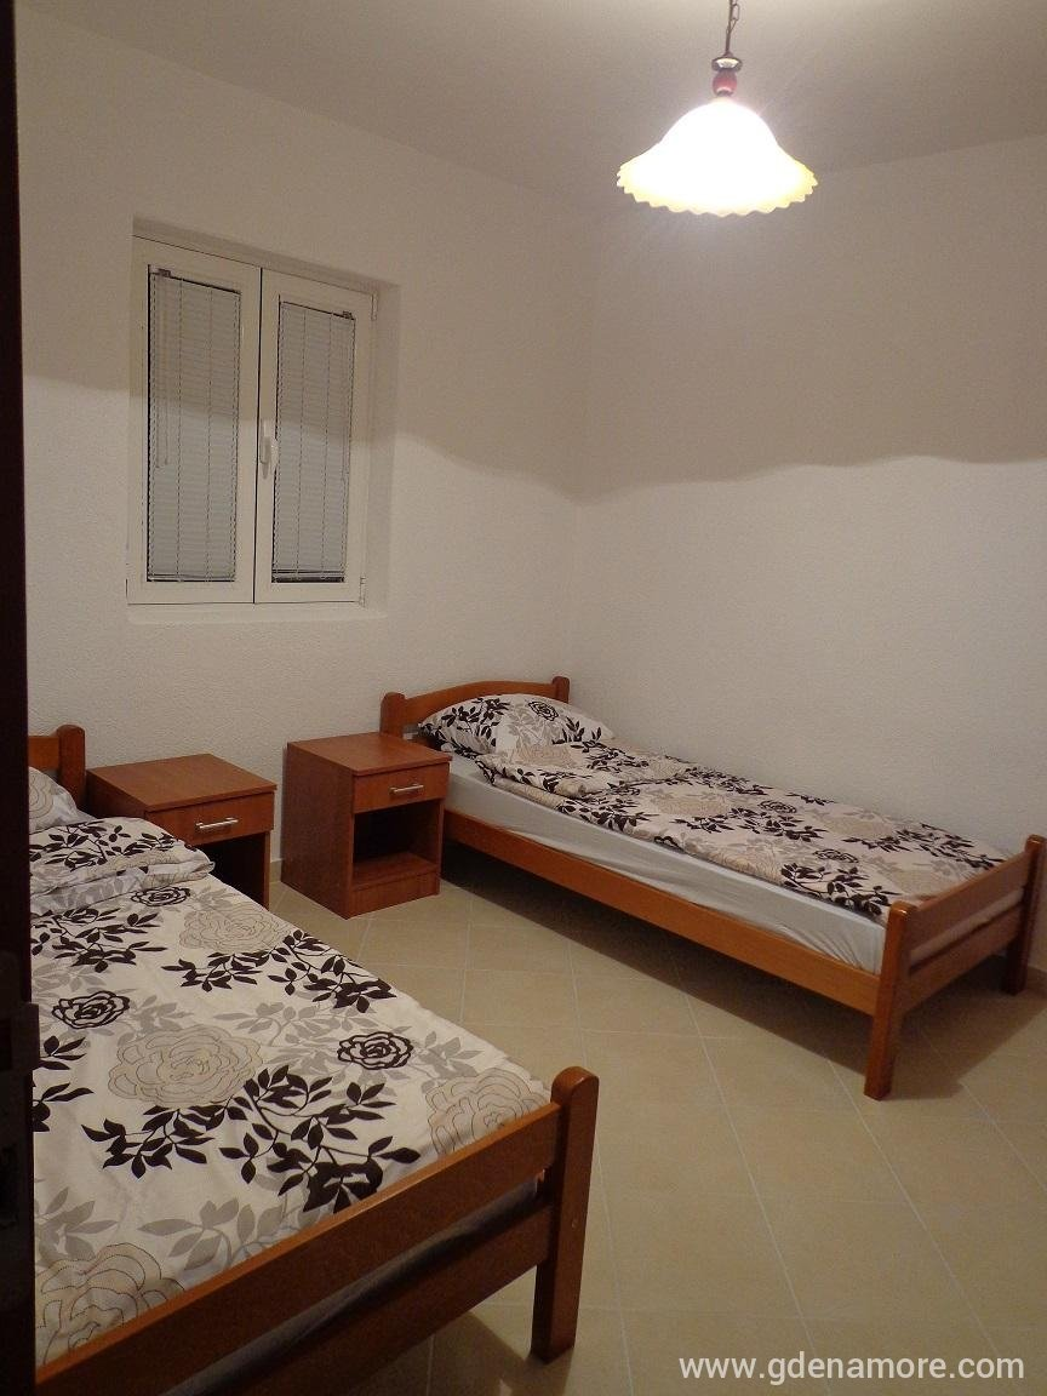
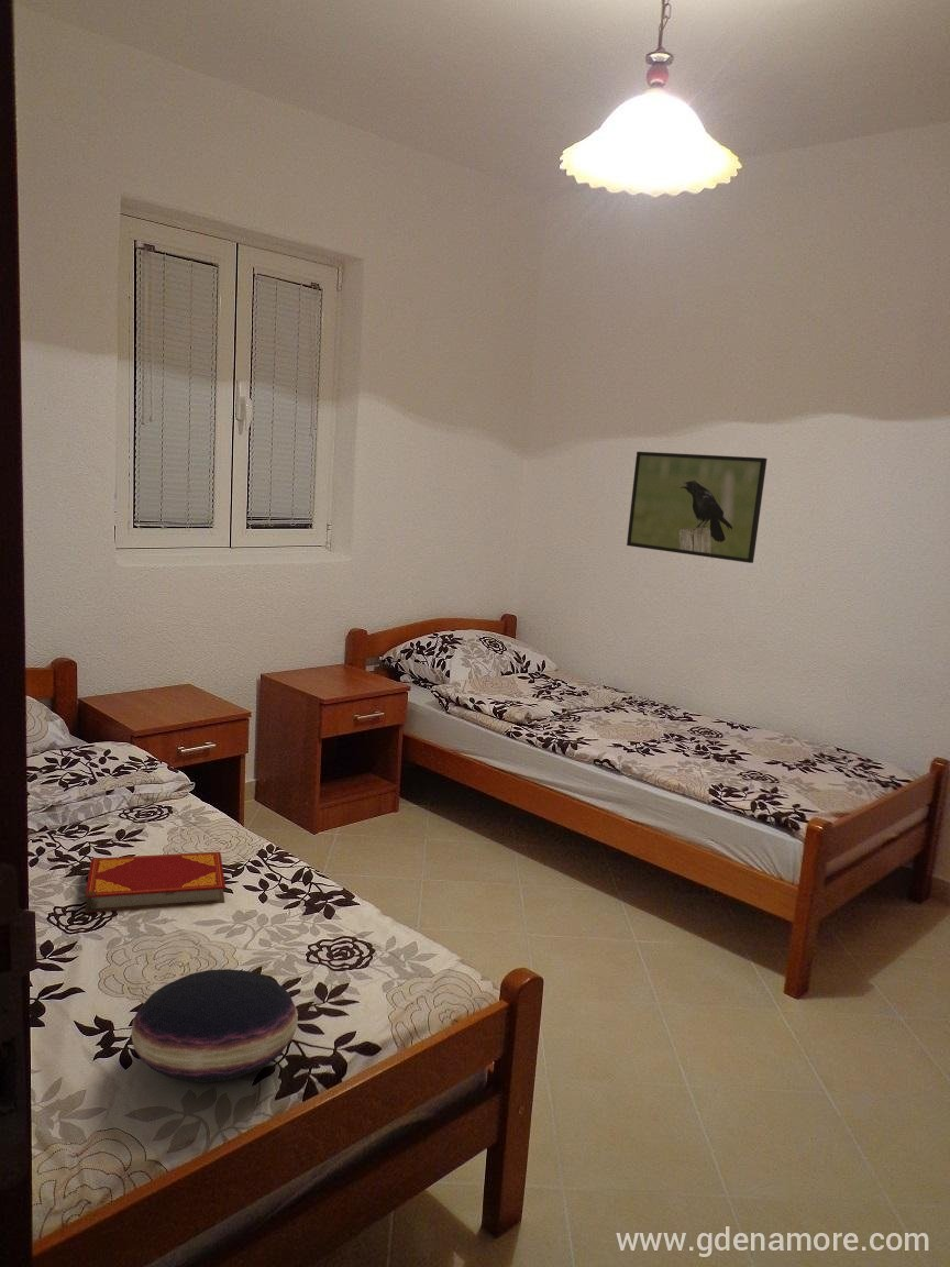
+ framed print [626,451,769,564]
+ cushion [130,968,299,1083]
+ hardback book [84,851,227,914]
